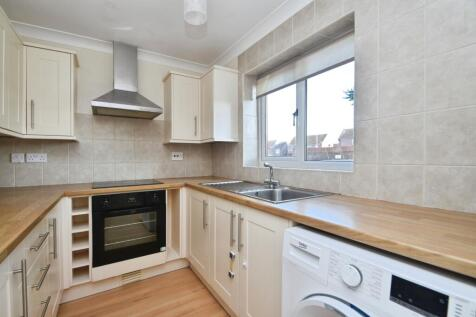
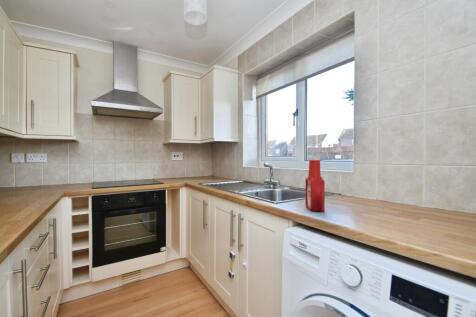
+ soap bottle [304,156,326,213]
